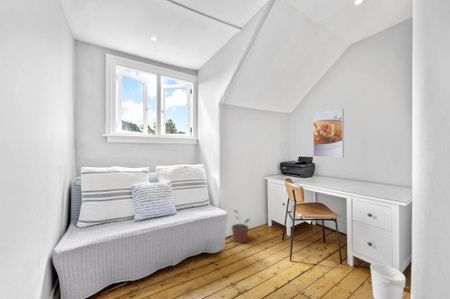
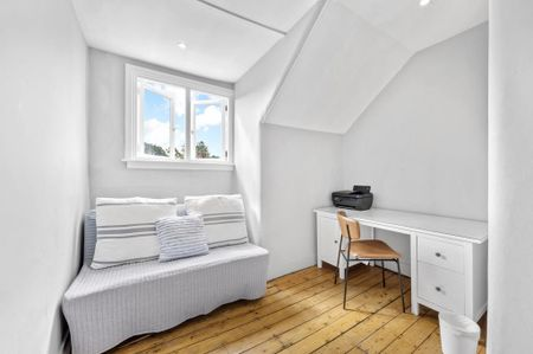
- potted plant [231,209,252,244]
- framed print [312,108,345,158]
